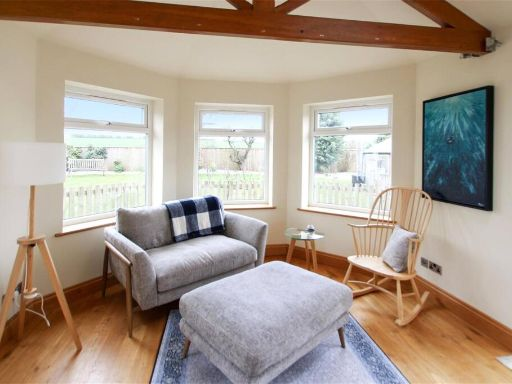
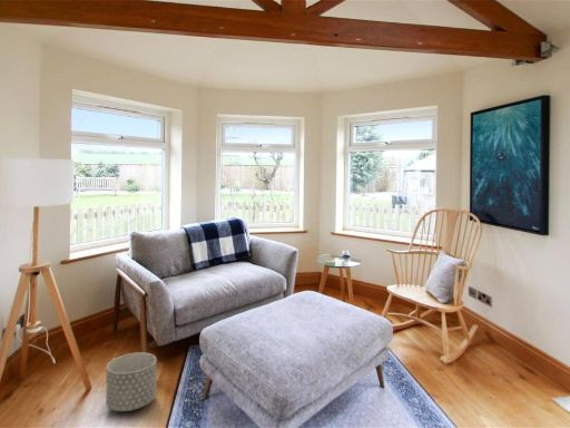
+ planter [106,351,157,412]
